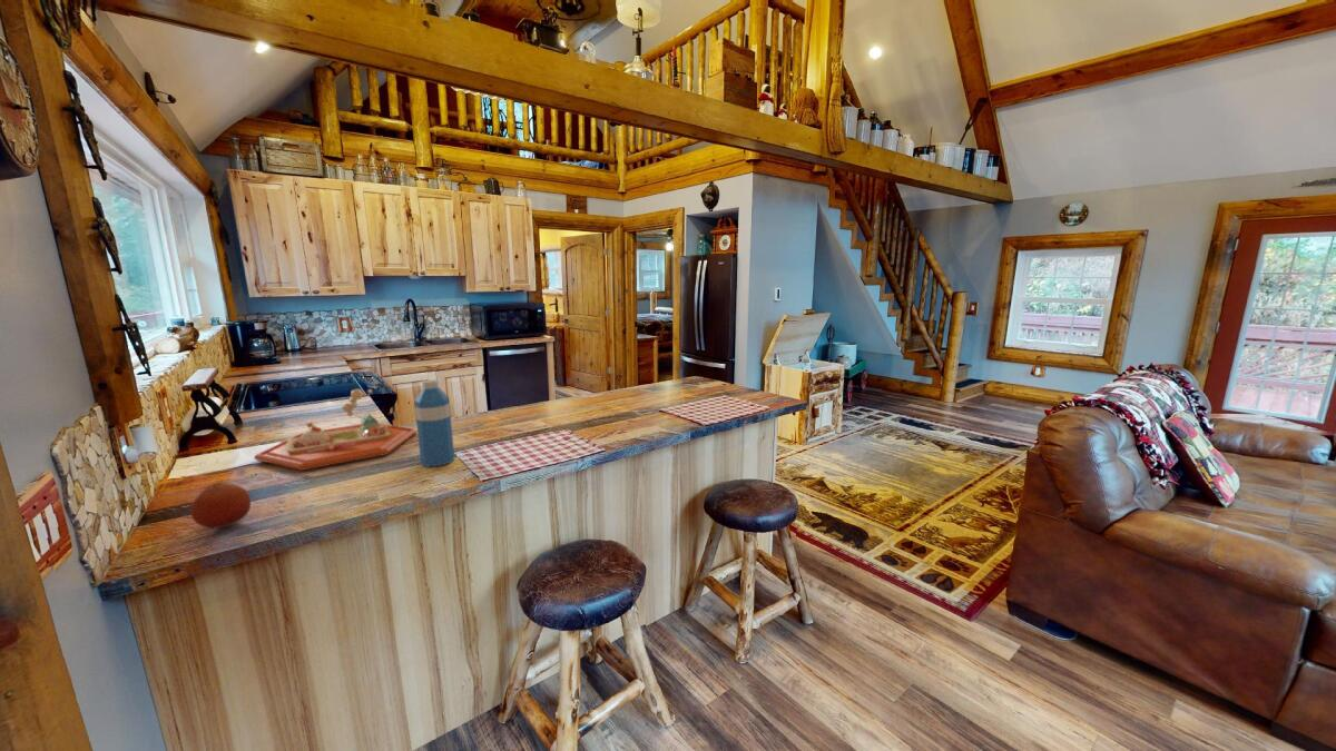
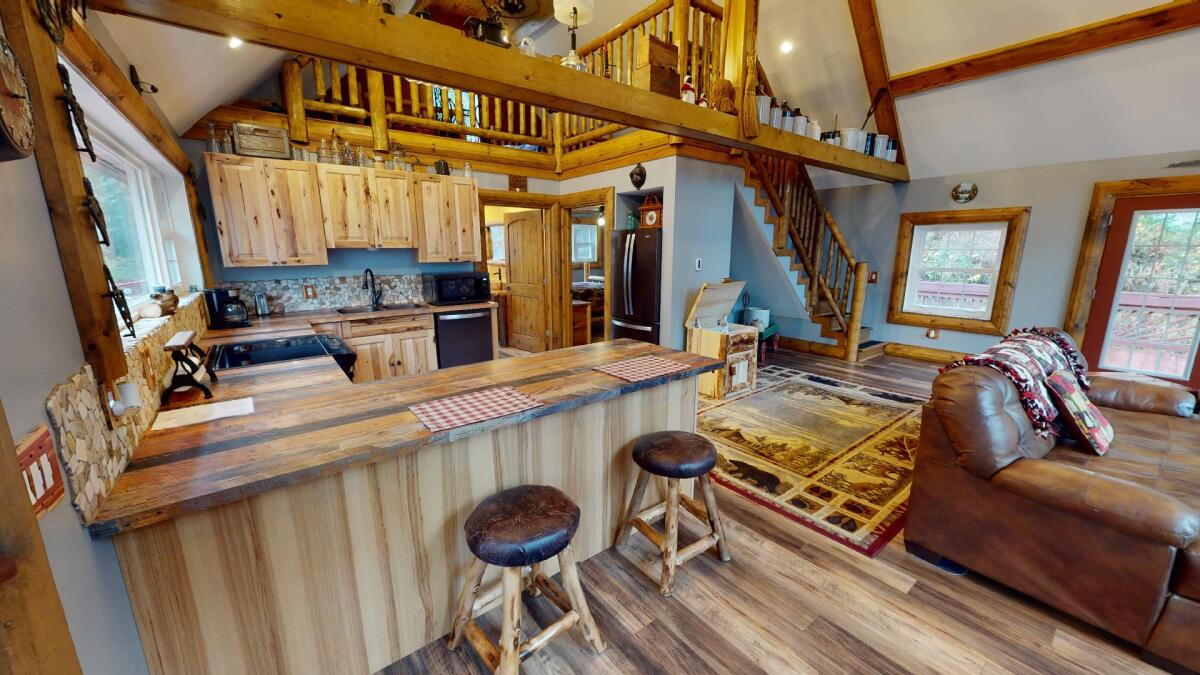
- water bottle [413,378,455,467]
- fruit [189,482,252,530]
- food tray [253,382,418,472]
